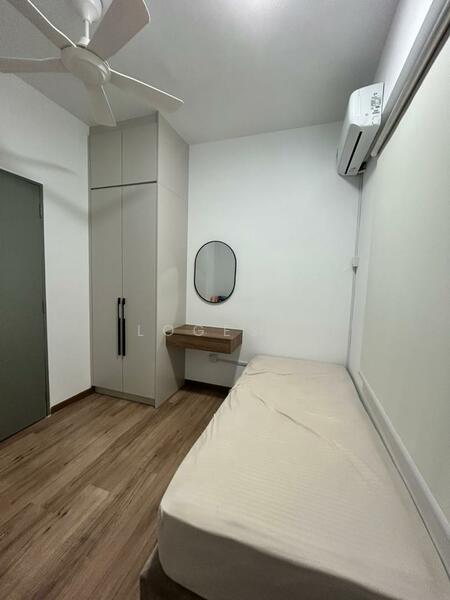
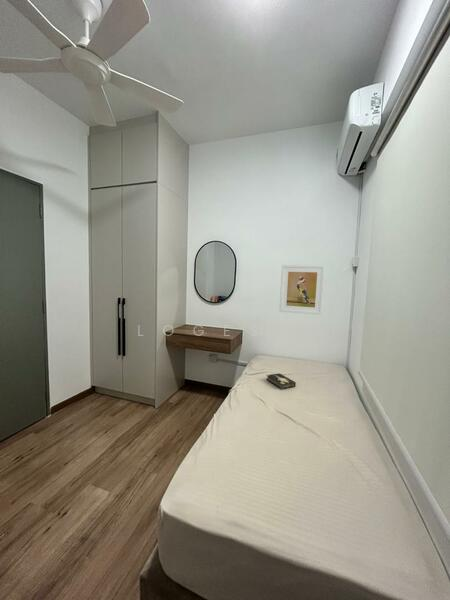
+ hardback book [265,372,297,390]
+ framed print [278,264,326,316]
